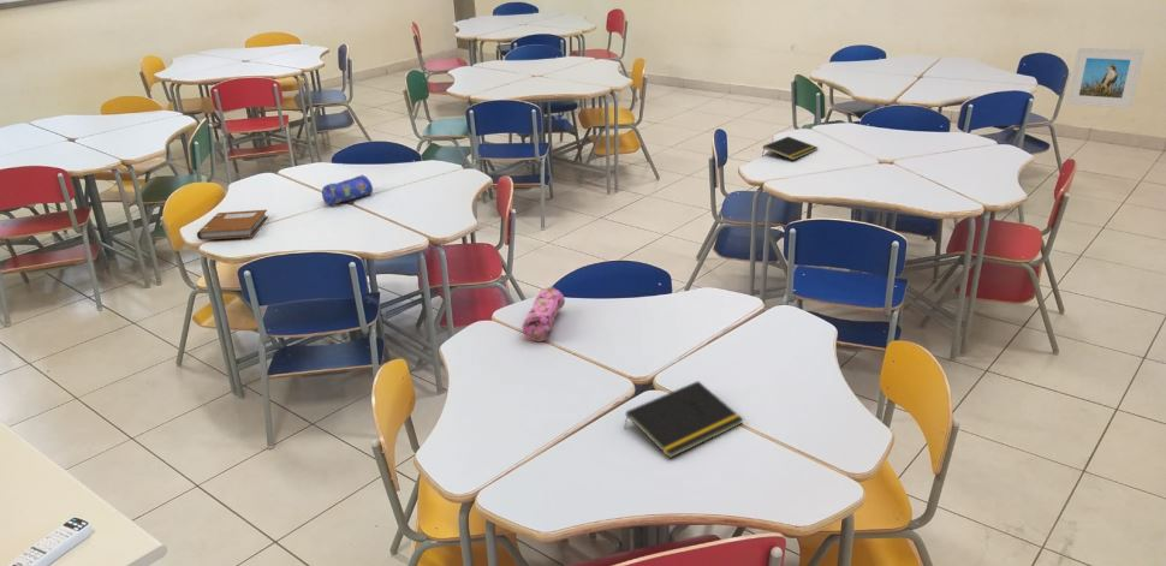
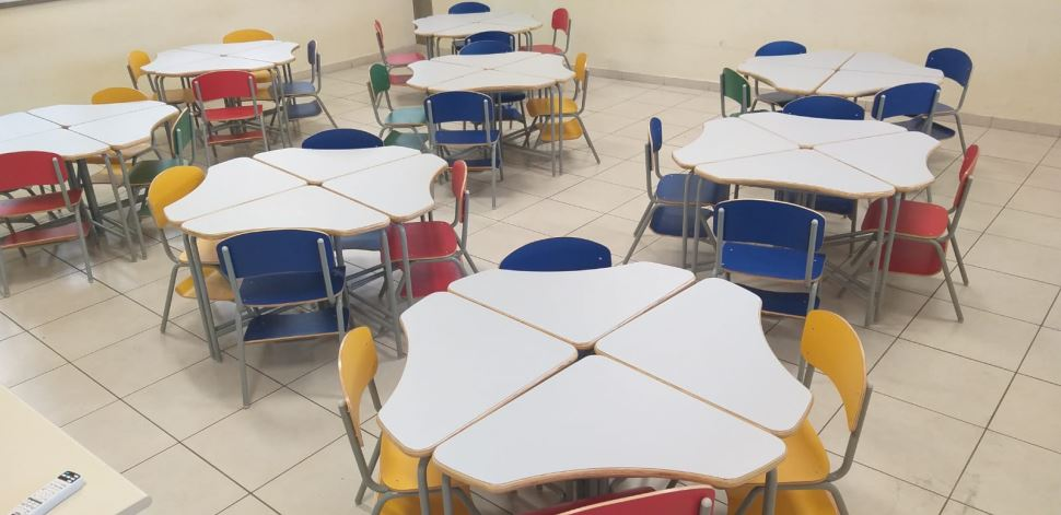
- pencil case [522,286,566,342]
- notepad [761,136,819,161]
- pencil case [321,173,374,207]
- notebook [196,209,269,242]
- notepad [624,380,744,459]
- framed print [1066,47,1146,109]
